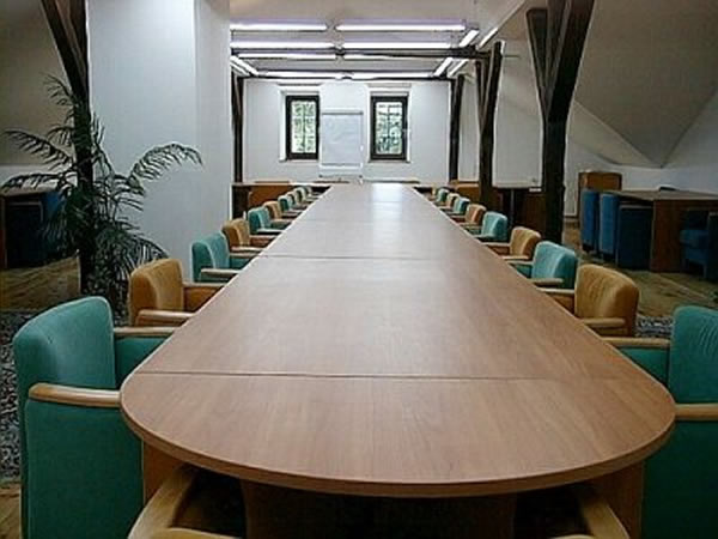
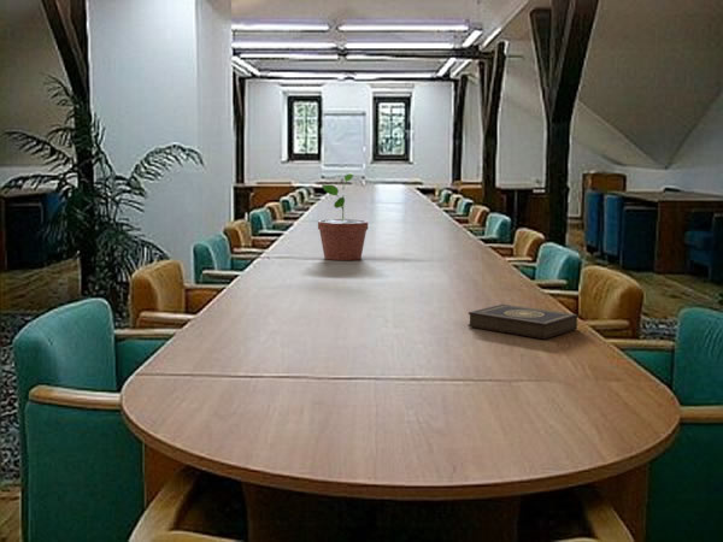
+ book [466,304,578,340]
+ potted plant [317,172,369,261]
